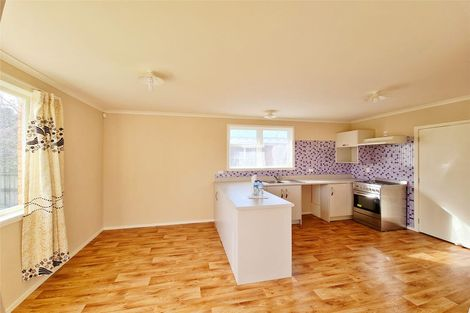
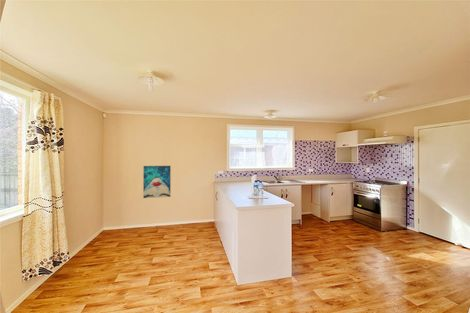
+ wall art [142,165,172,199]
